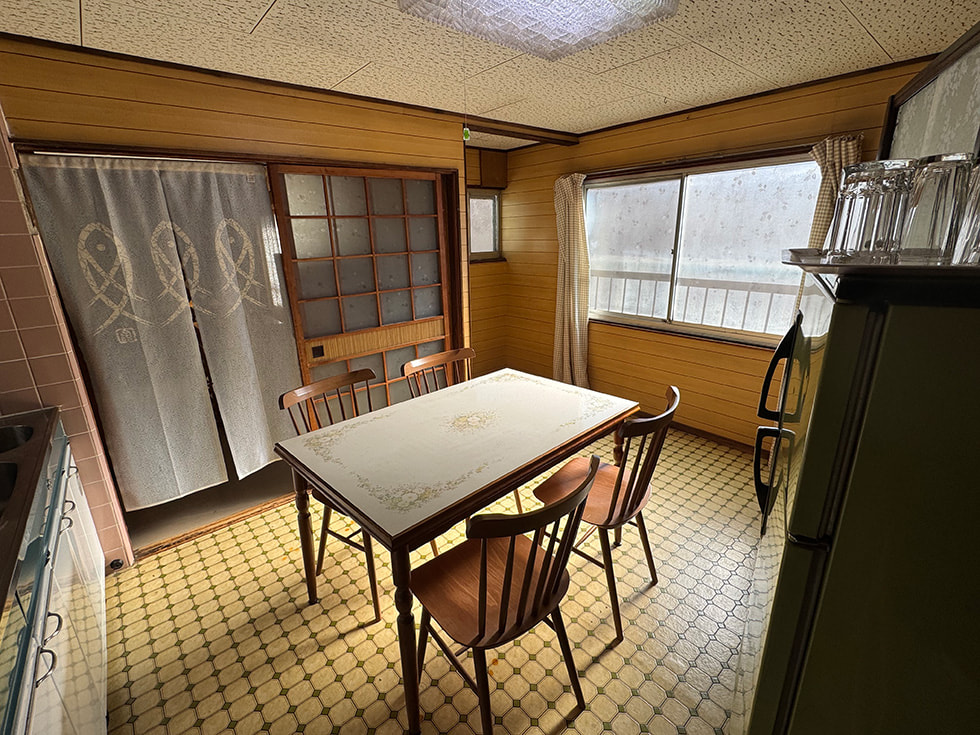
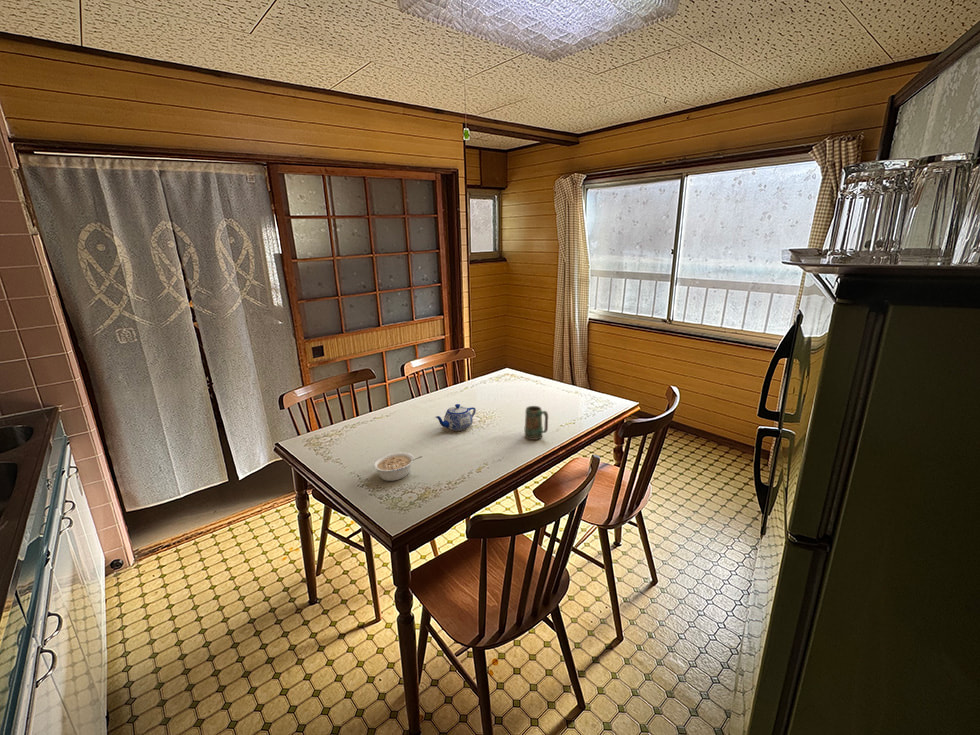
+ mug [524,405,549,441]
+ legume [372,451,423,482]
+ teapot [435,403,477,432]
